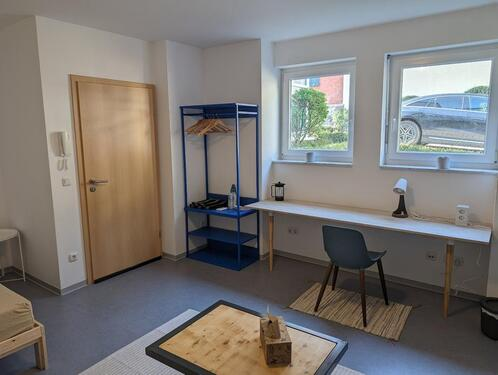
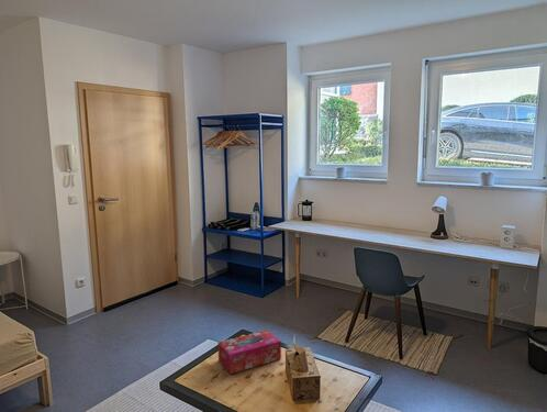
+ tissue box [216,329,282,376]
